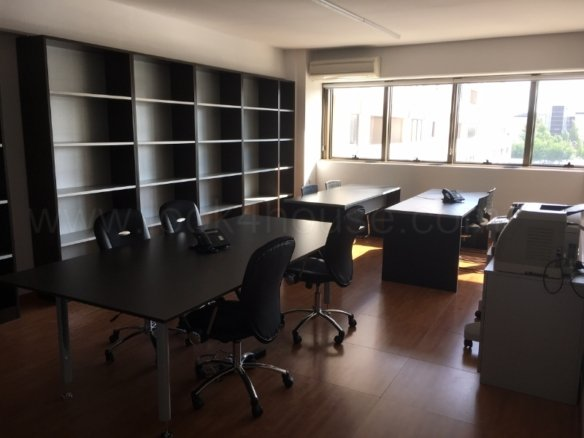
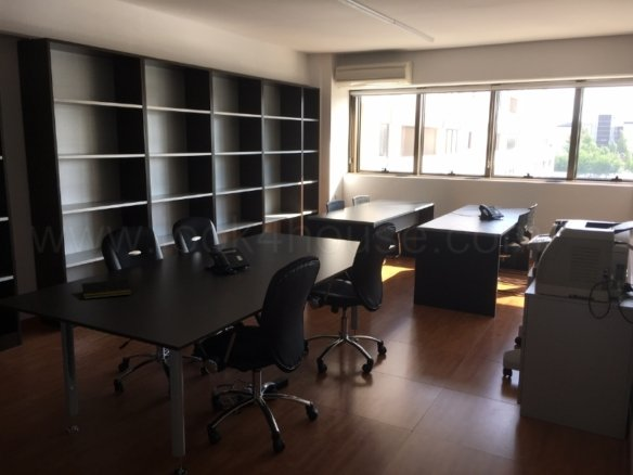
+ notepad [80,279,132,300]
